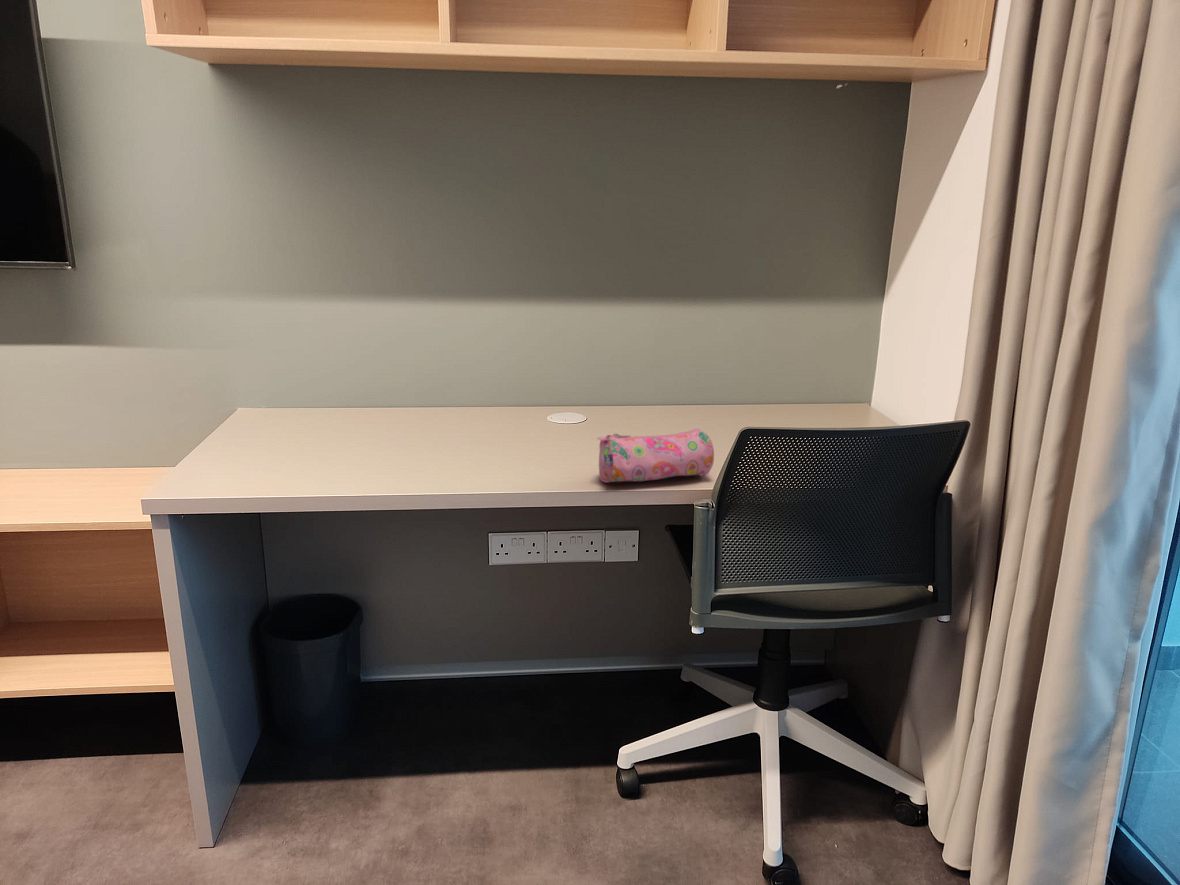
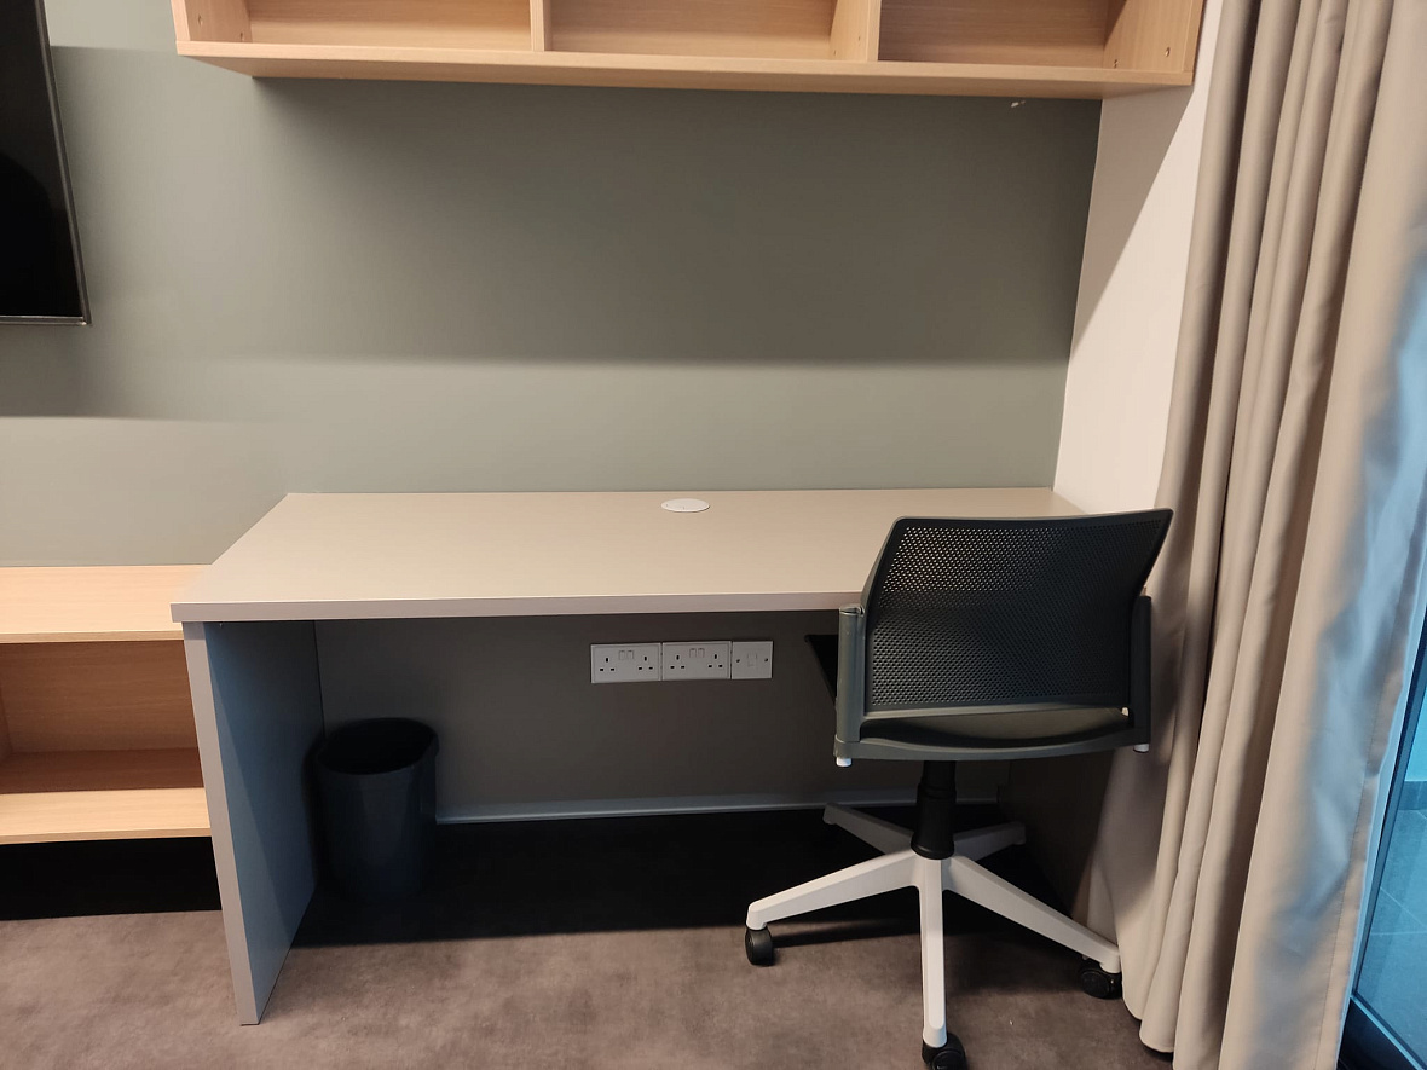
- pencil case [596,428,715,484]
